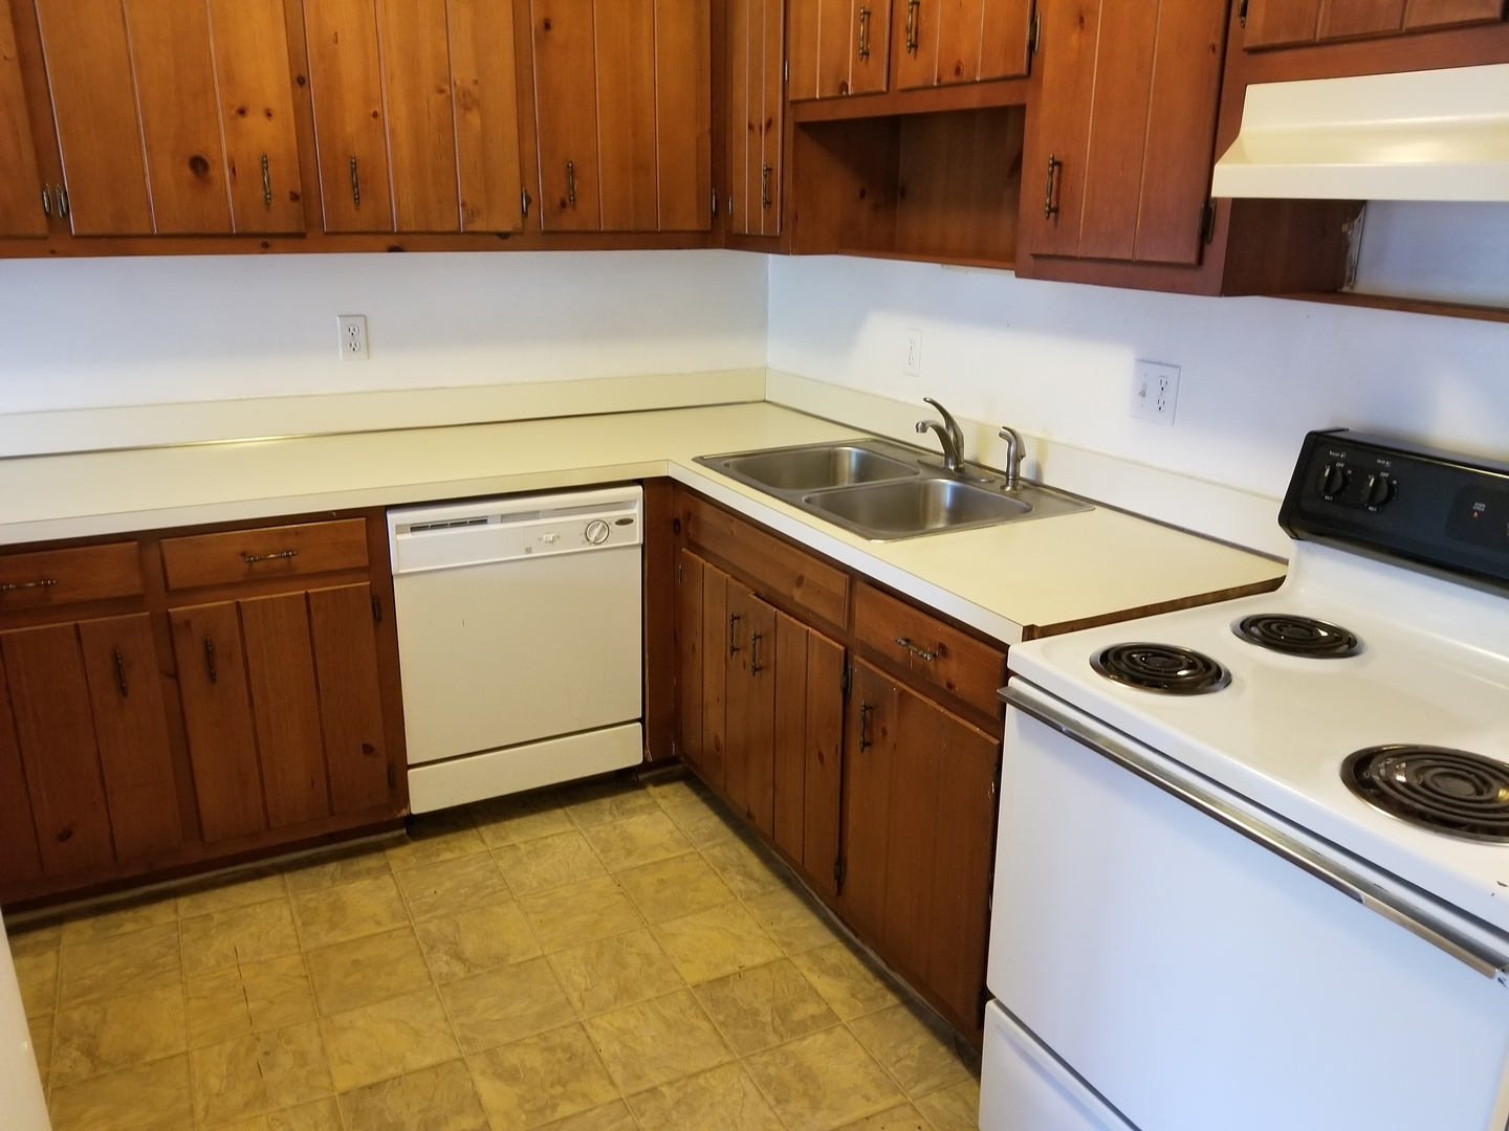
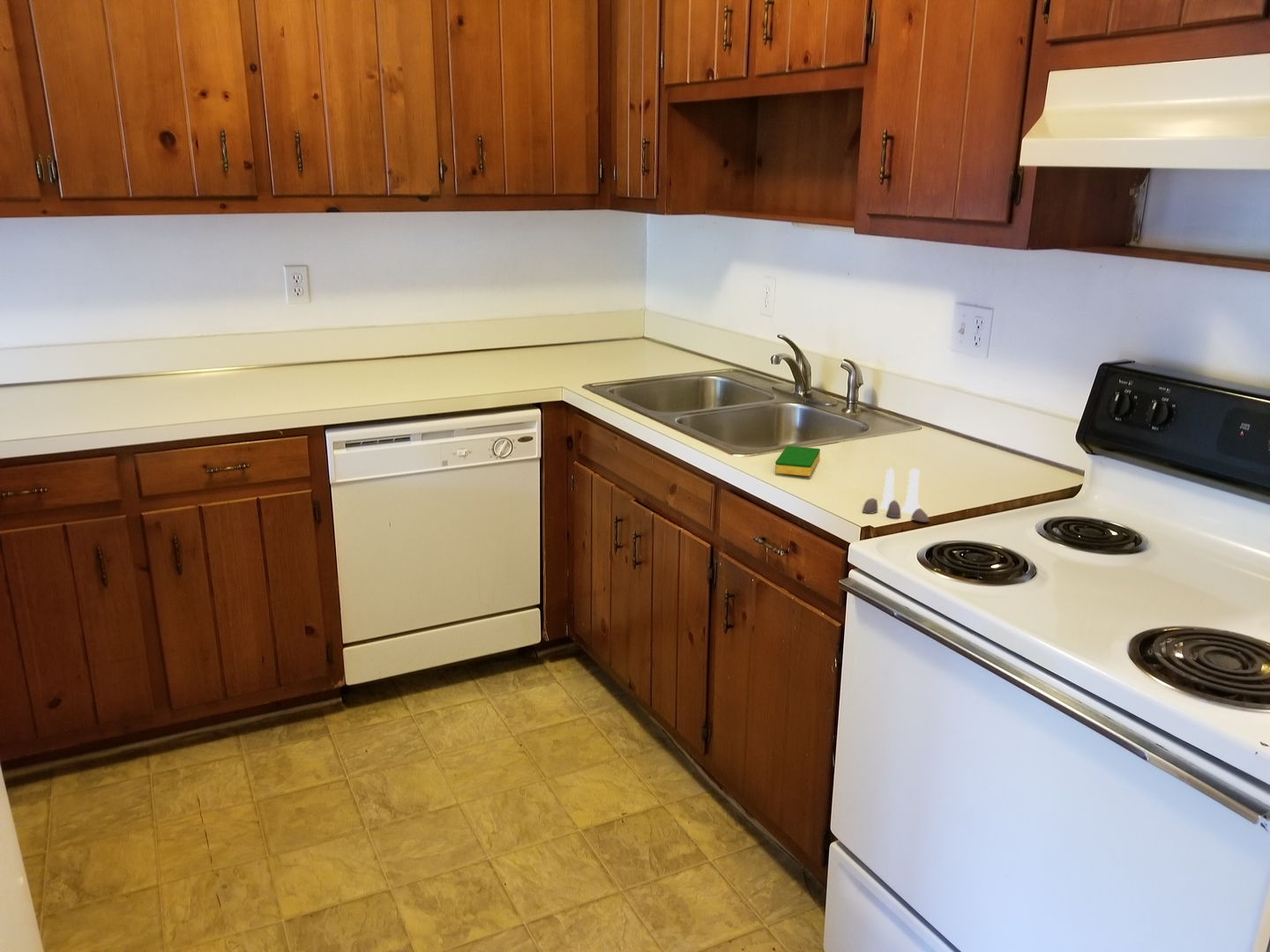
+ dish sponge [774,445,821,477]
+ salt and pepper shaker set [862,466,930,523]
